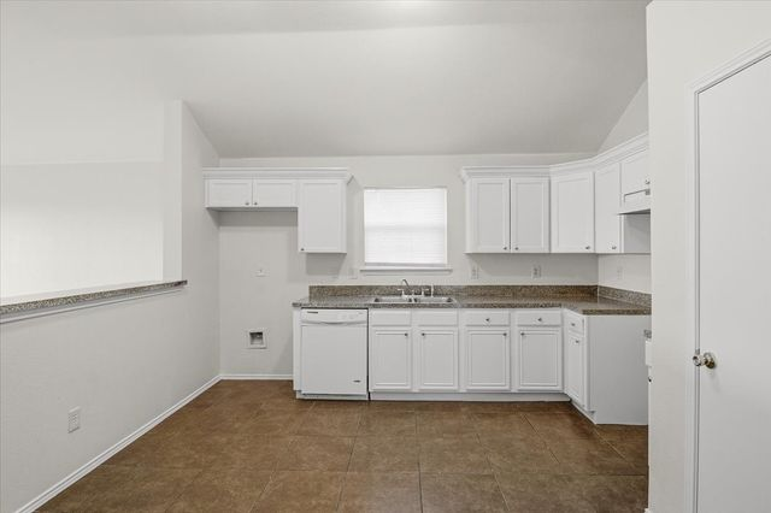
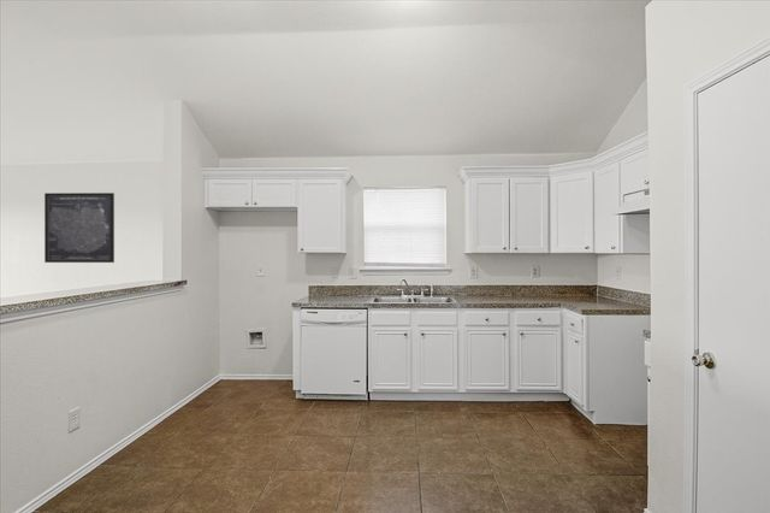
+ wall art [43,191,116,264]
